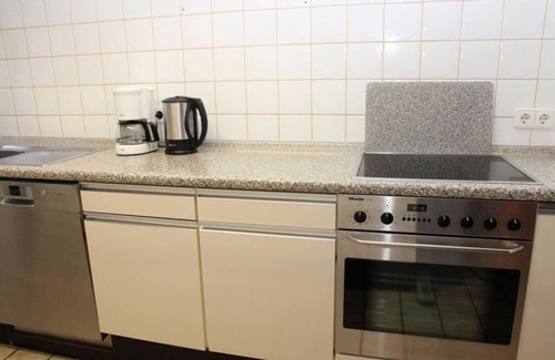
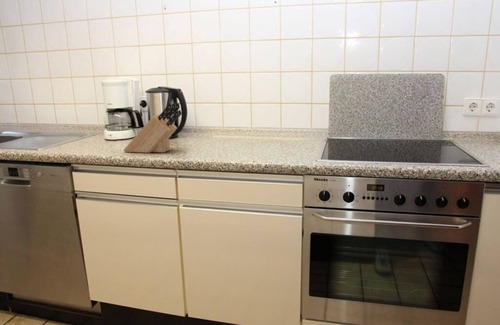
+ knife block [123,102,182,154]
